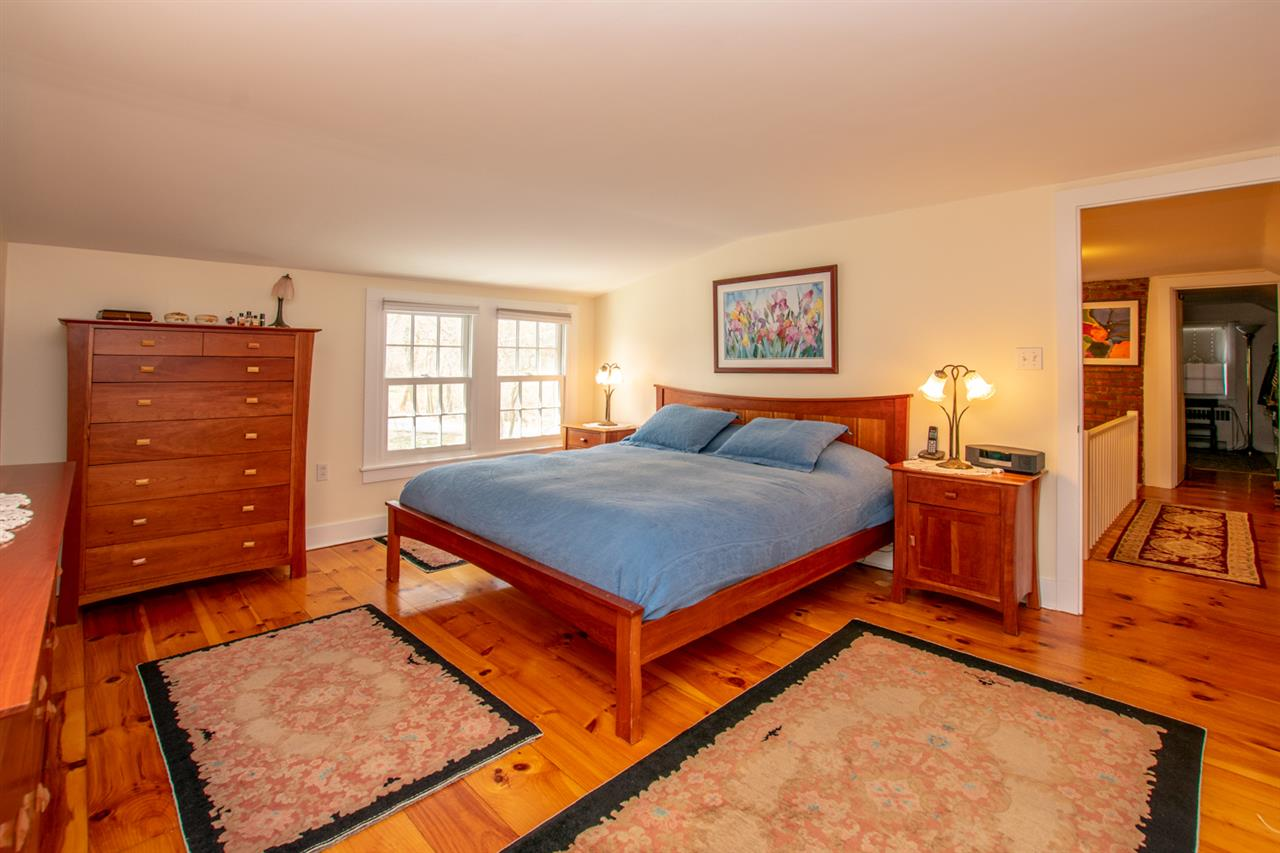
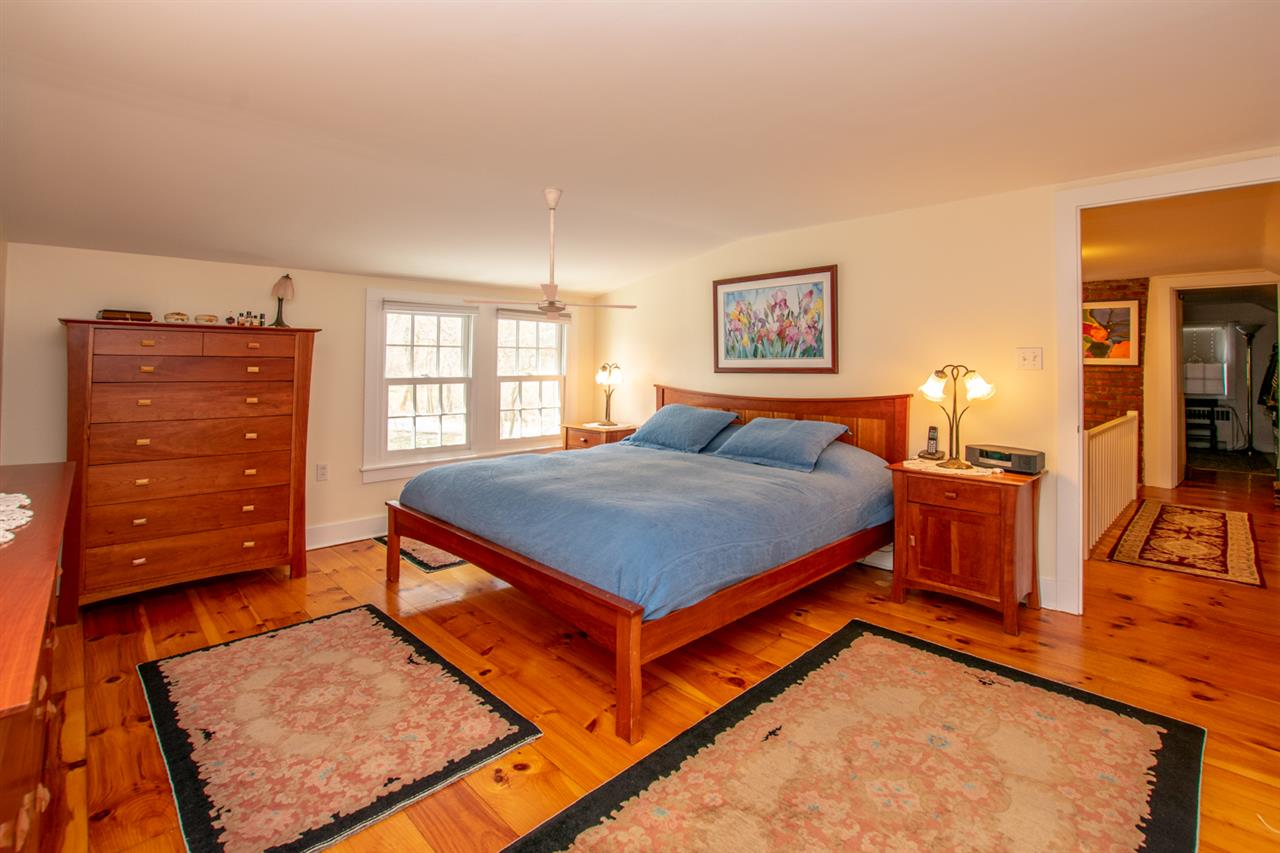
+ ceiling fan [462,186,638,321]
